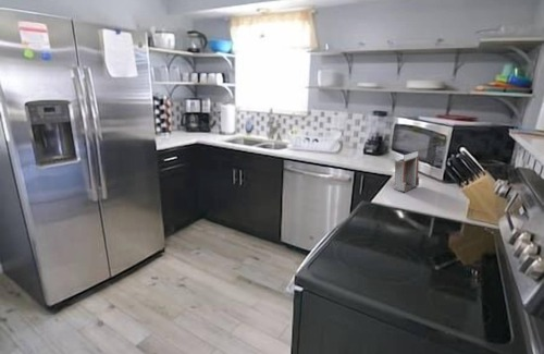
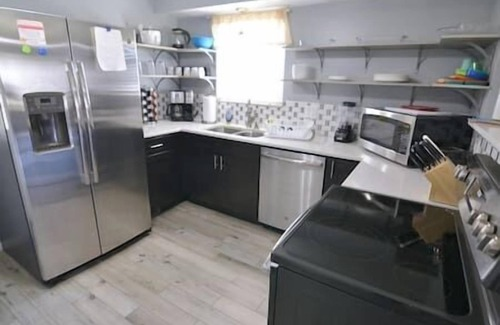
- cereal box [393,150,420,193]
